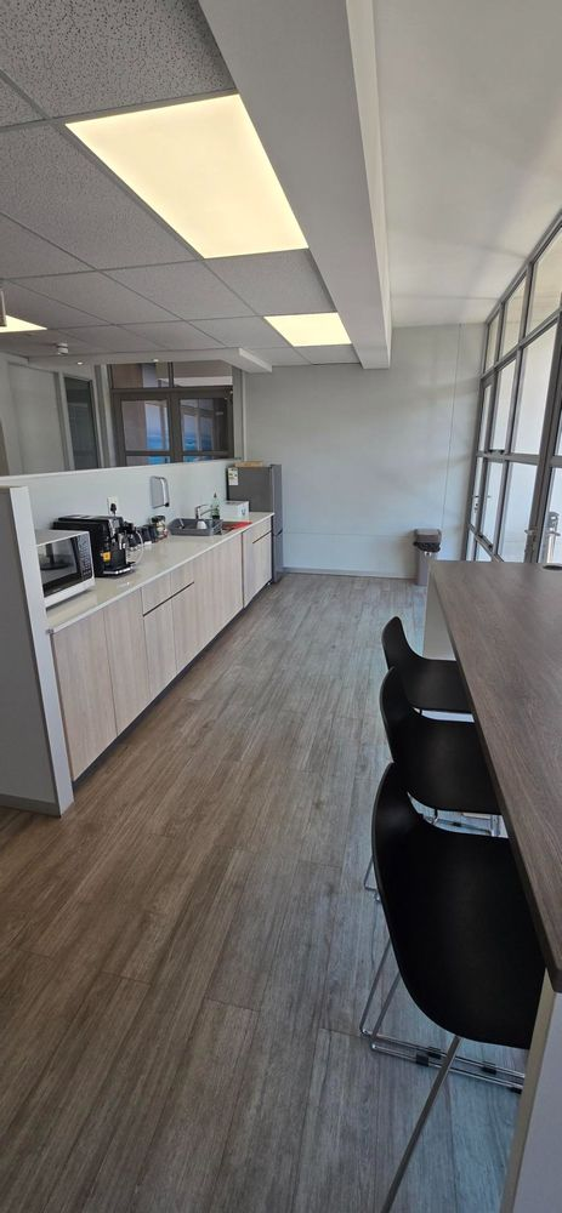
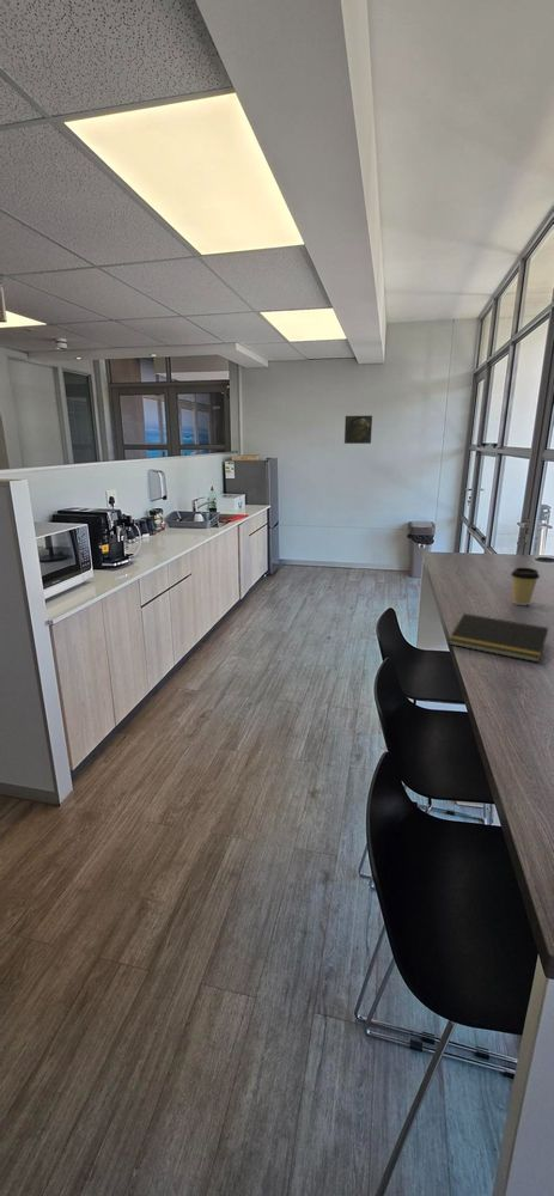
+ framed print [343,415,373,445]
+ coffee cup [510,567,541,606]
+ notepad [448,612,549,664]
